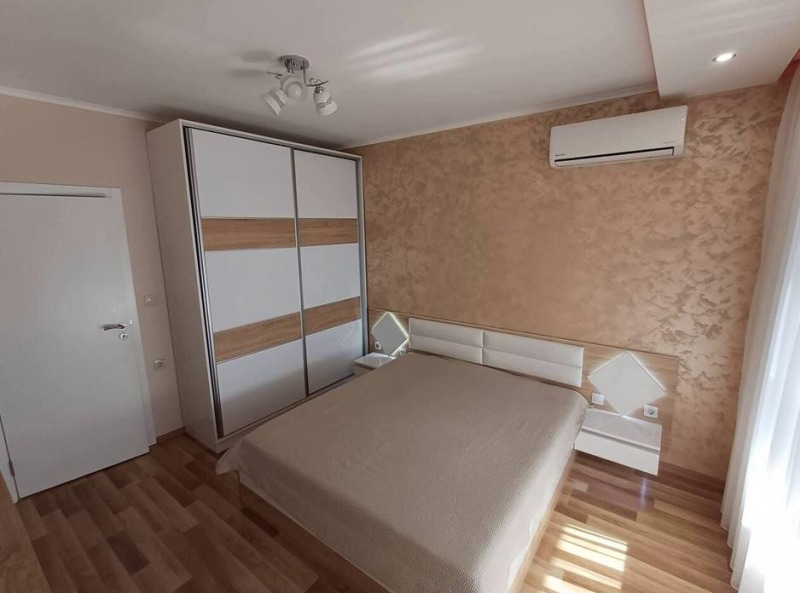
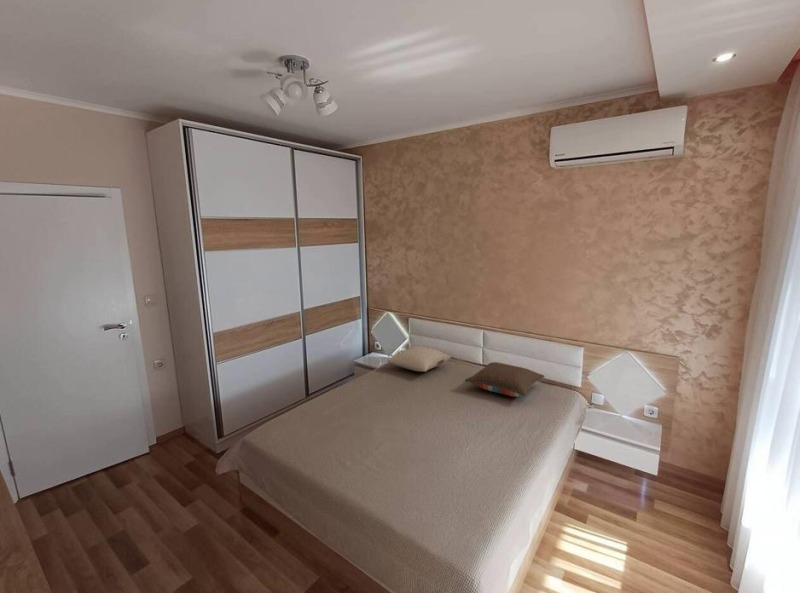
+ pillow [464,361,545,398]
+ pillow [386,345,451,373]
